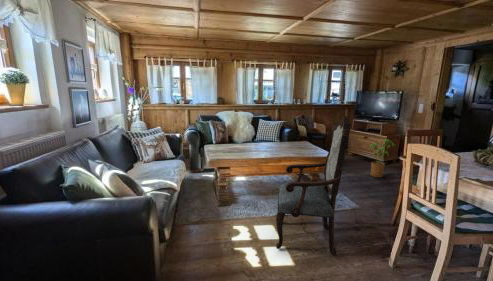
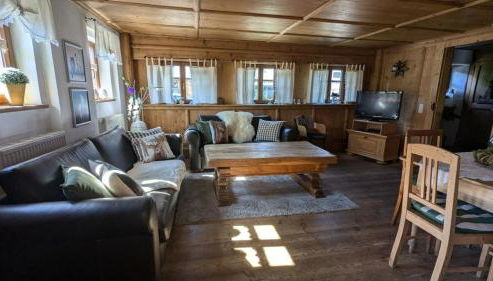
- armchair [275,115,351,257]
- house plant [369,138,396,178]
